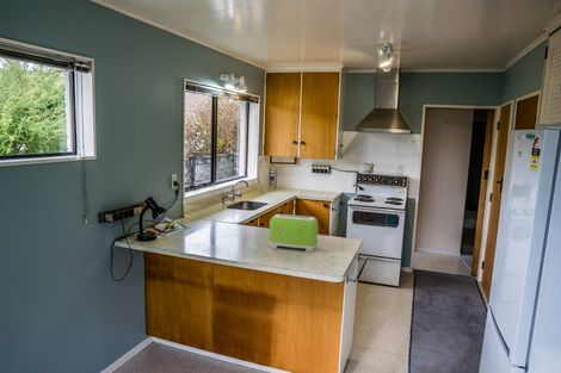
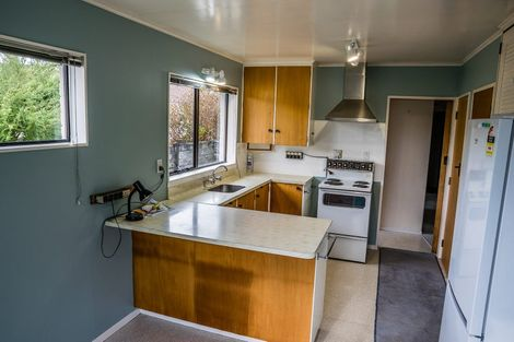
- toaster [267,213,320,253]
